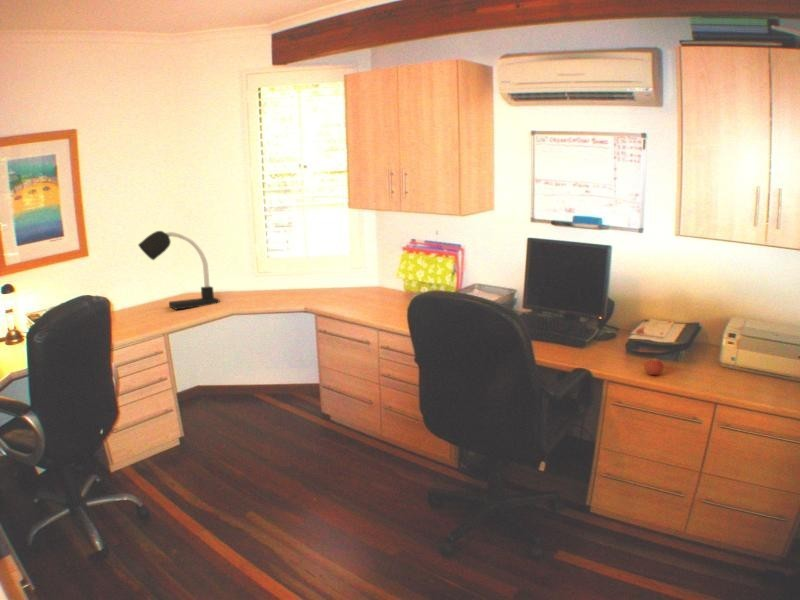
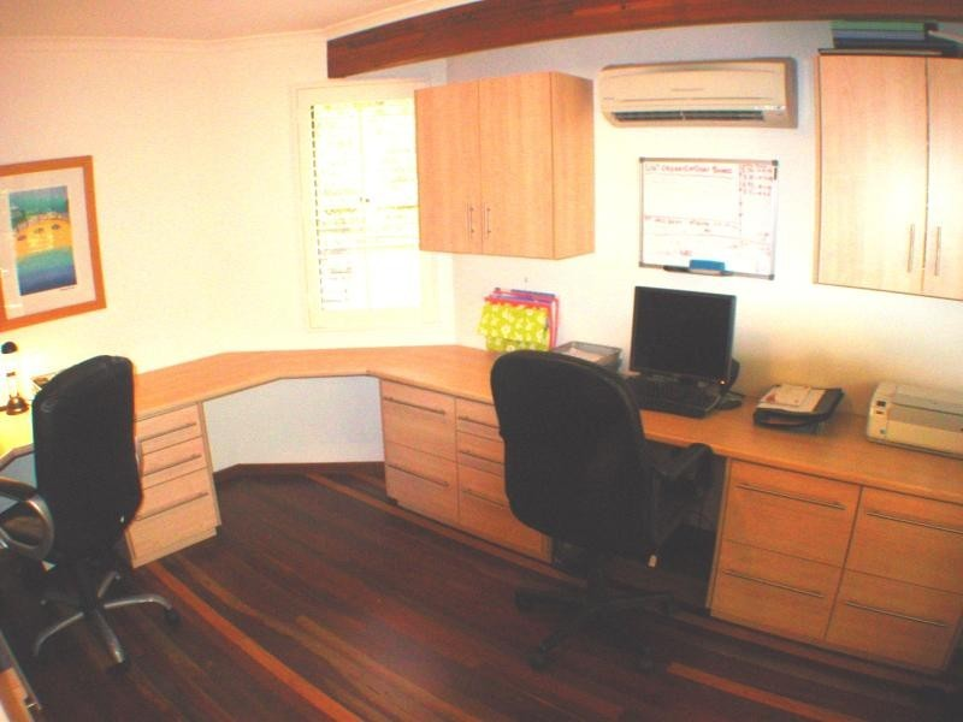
- desk lamp [137,230,221,311]
- apple [643,356,665,376]
